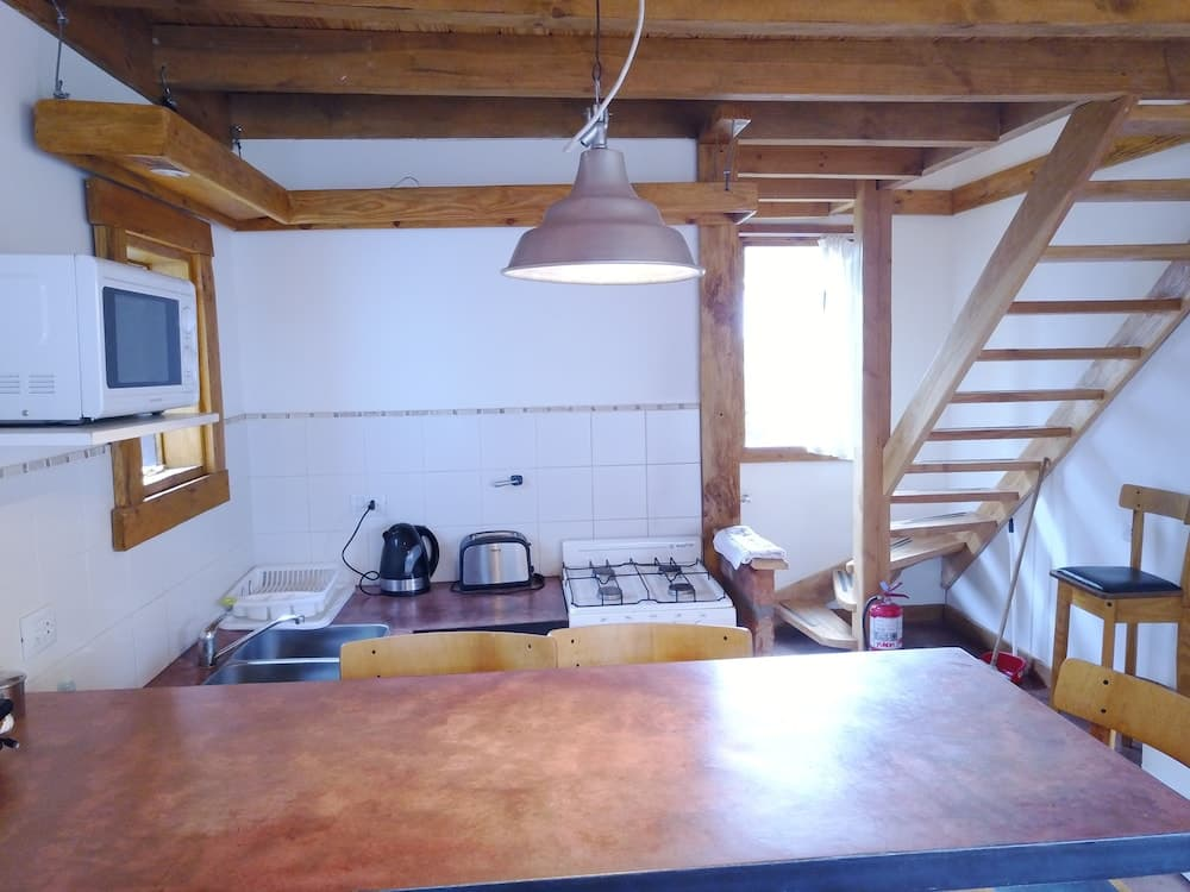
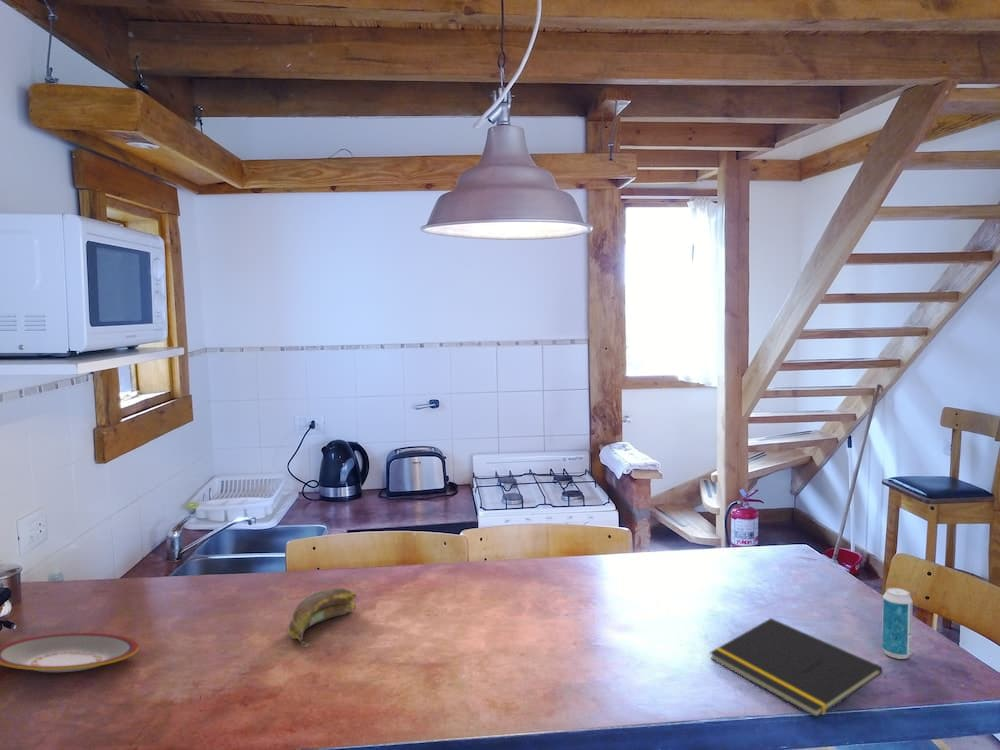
+ beverage can [881,587,914,660]
+ banana [287,587,357,649]
+ notepad [709,617,883,719]
+ plate [0,632,140,673]
